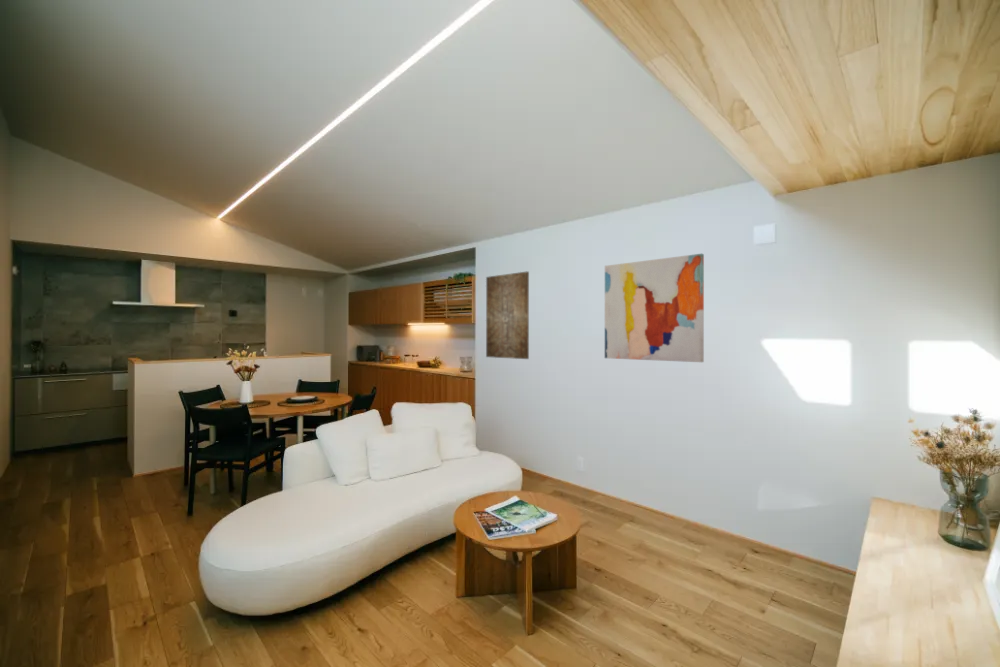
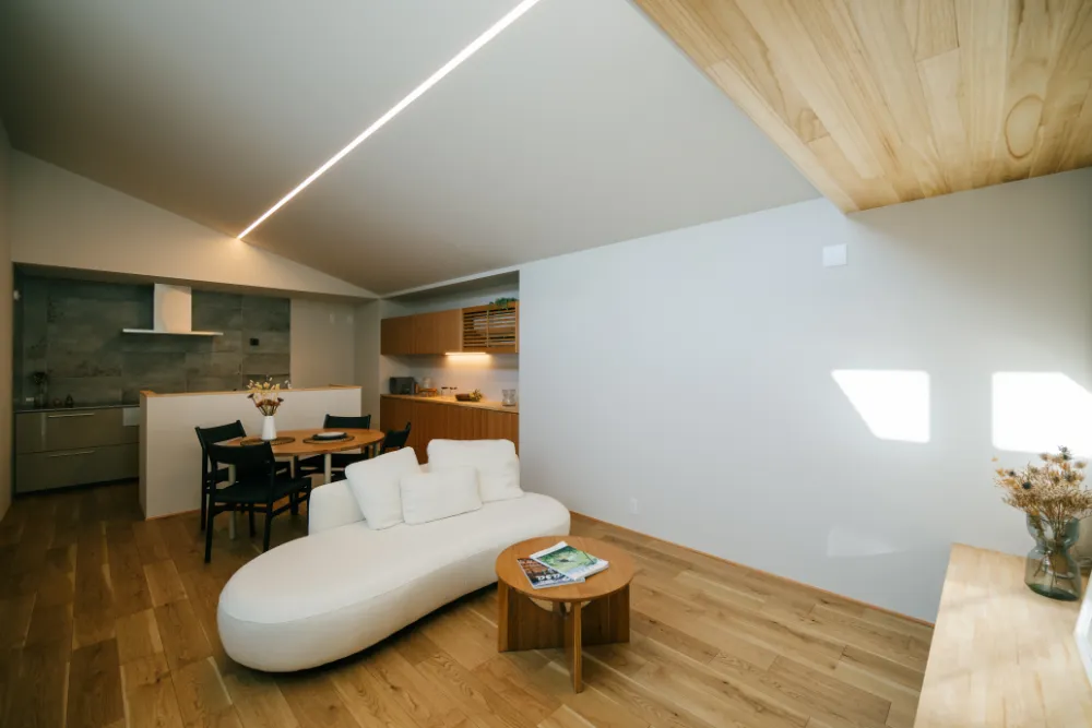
- wall art [485,270,530,360]
- wall art [604,253,705,363]
